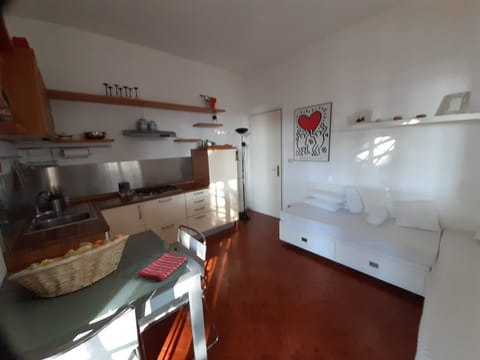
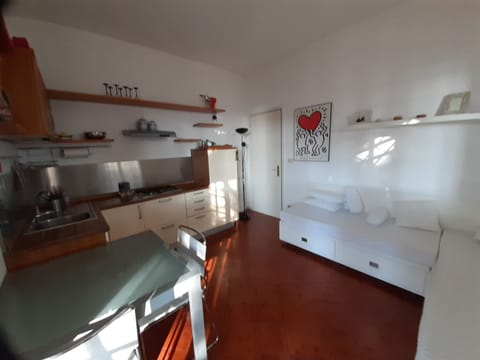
- fruit basket [6,234,130,299]
- dish towel [137,252,189,282]
